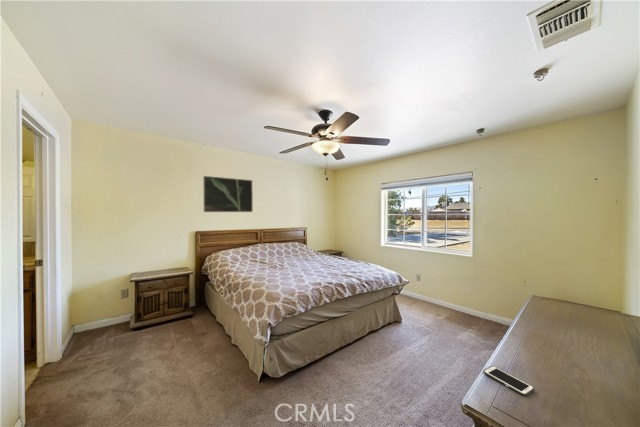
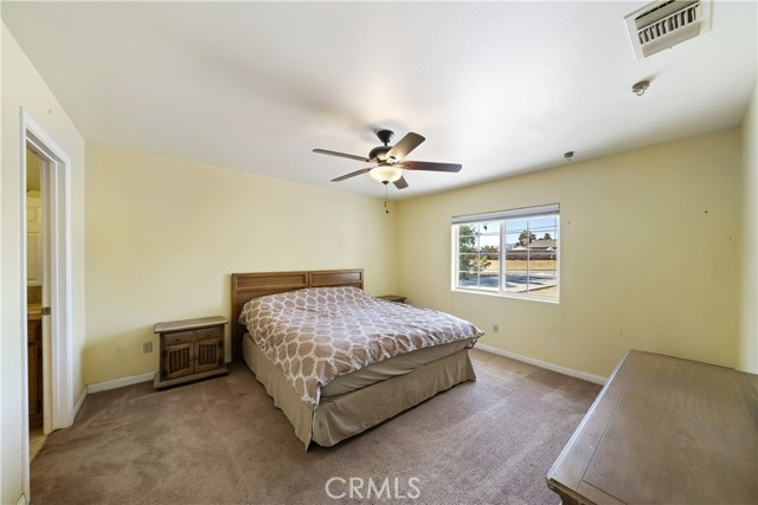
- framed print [202,175,254,213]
- cell phone [482,365,535,397]
